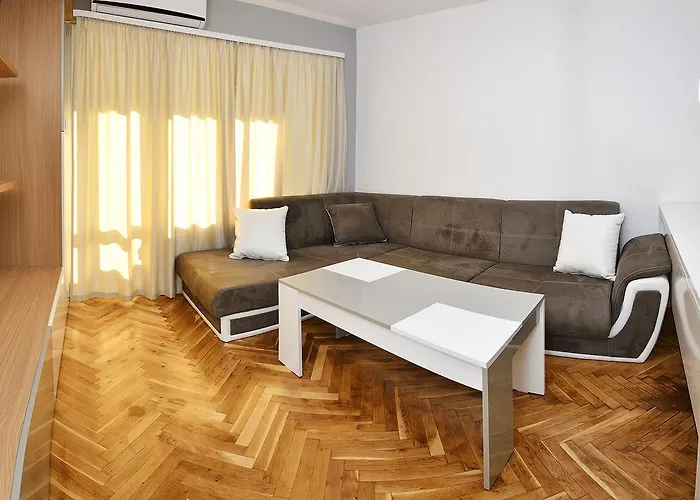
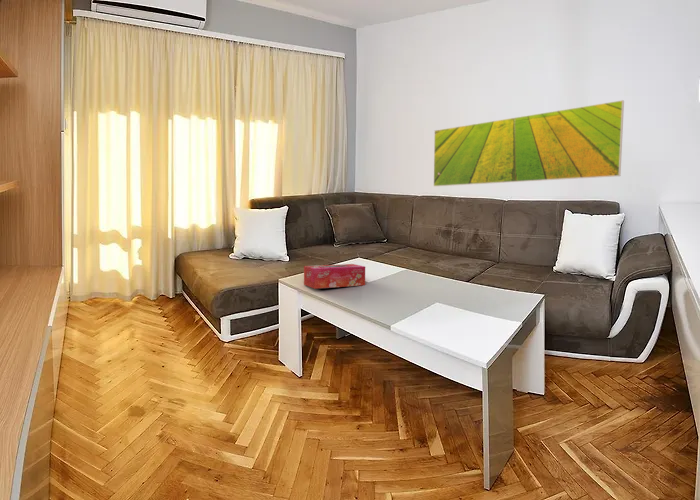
+ tissue box [303,263,366,290]
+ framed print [433,99,625,187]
